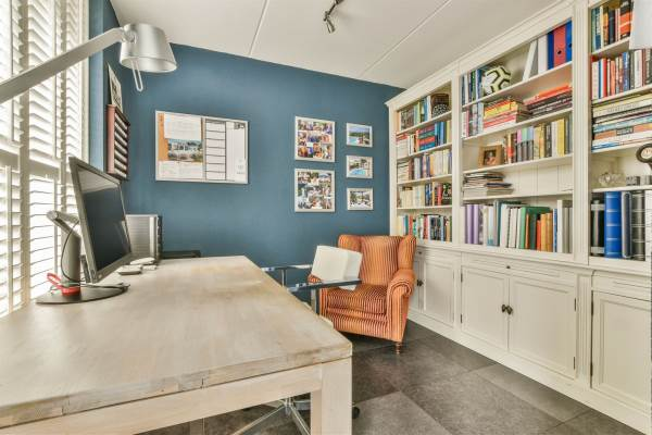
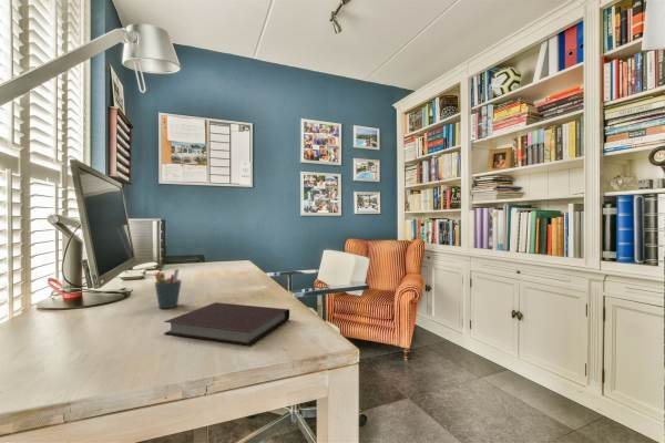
+ notebook [163,301,290,347]
+ pen holder [154,268,183,309]
